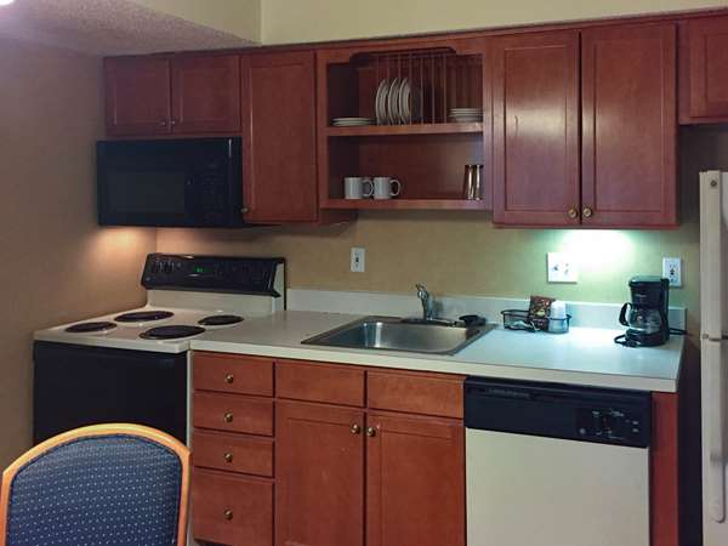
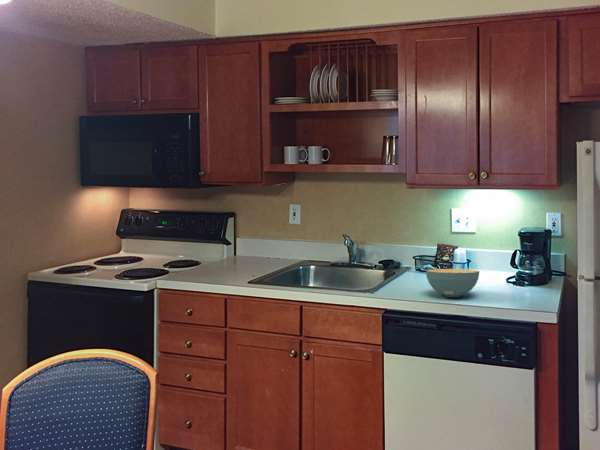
+ cereal bowl [425,268,480,298]
